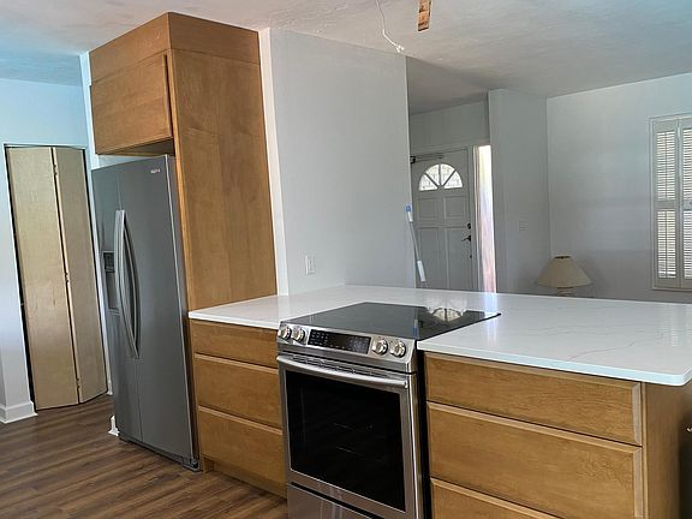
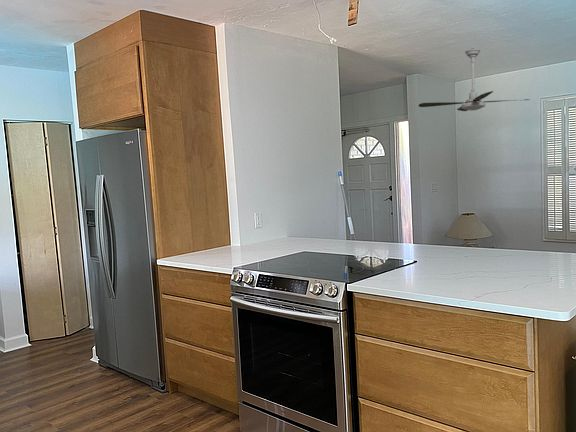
+ ceiling fan [417,47,531,112]
